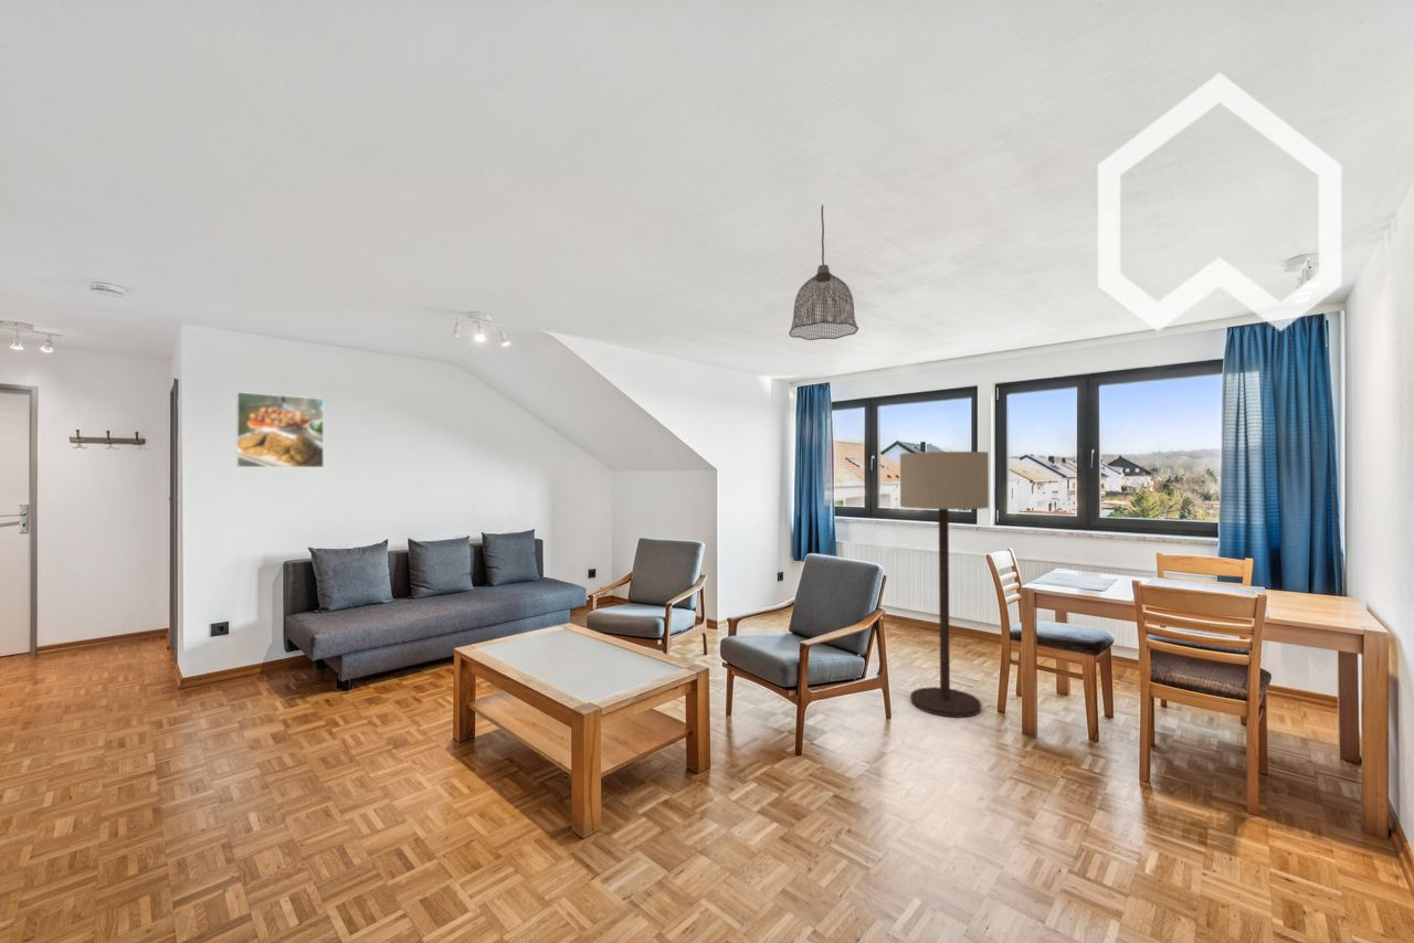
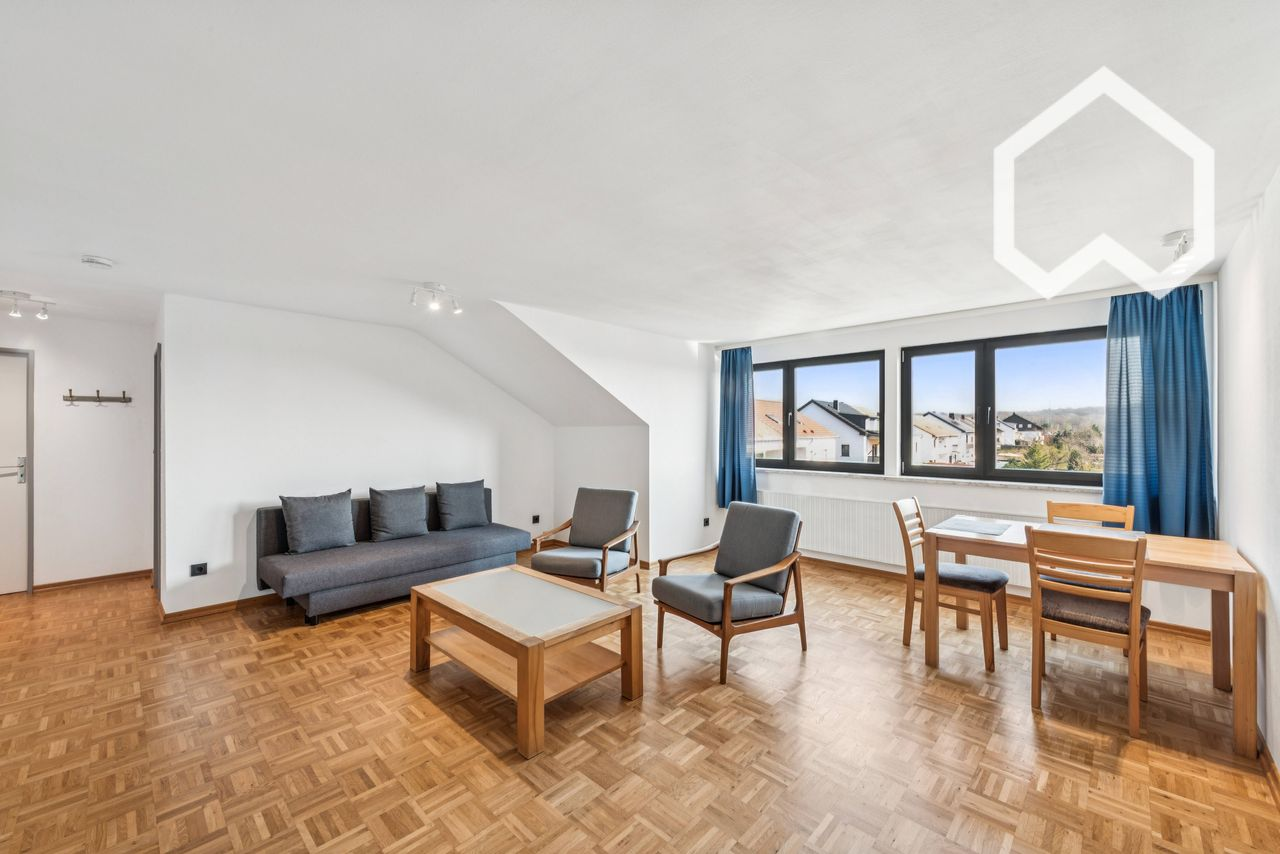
- pendant lamp [788,204,859,341]
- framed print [235,391,325,468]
- floor lamp [899,451,990,719]
